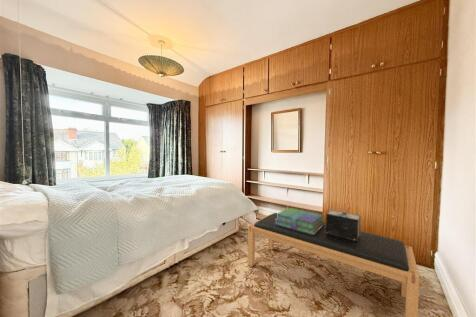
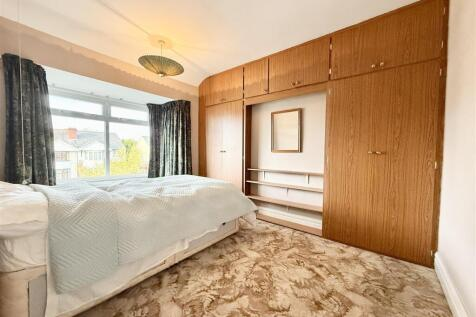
- stack of books [275,207,325,235]
- bench [247,212,420,317]
- decorative box [325,209,362,241]
